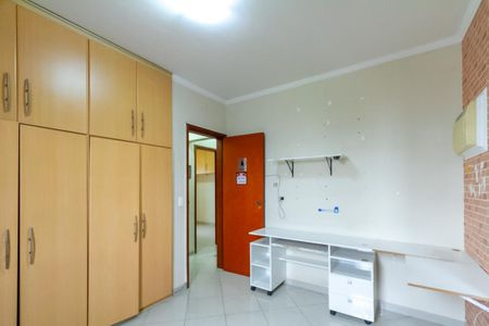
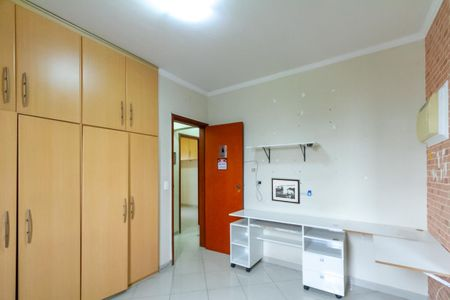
+ picture frame [270,177,301,205]
